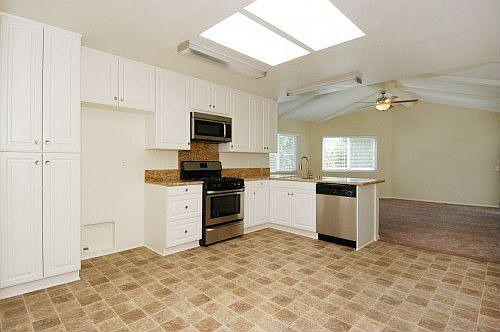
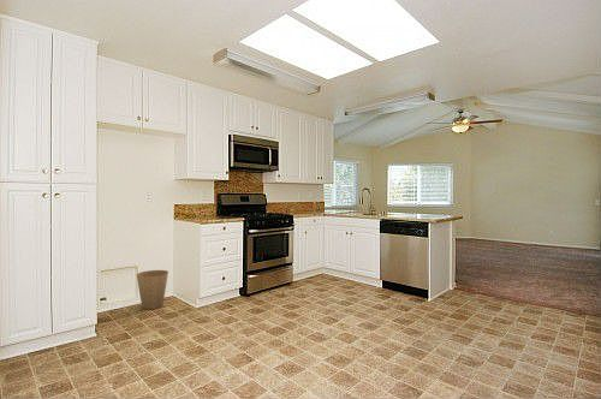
+ trash can [136,269,169,310]
